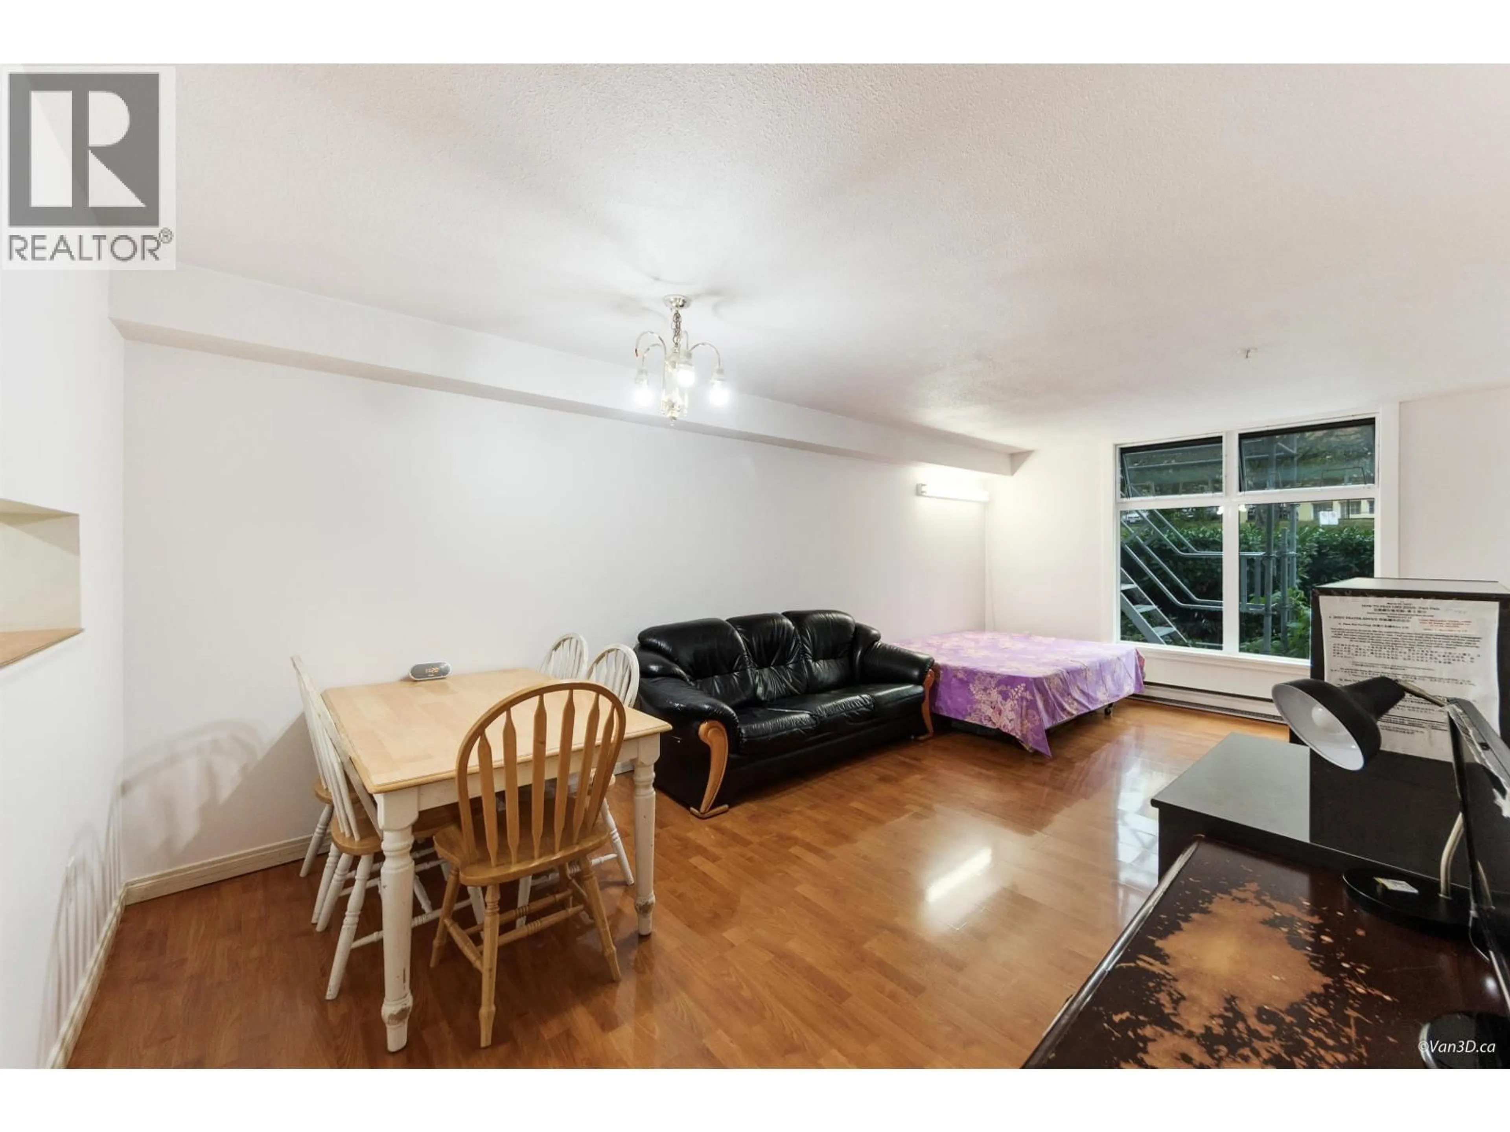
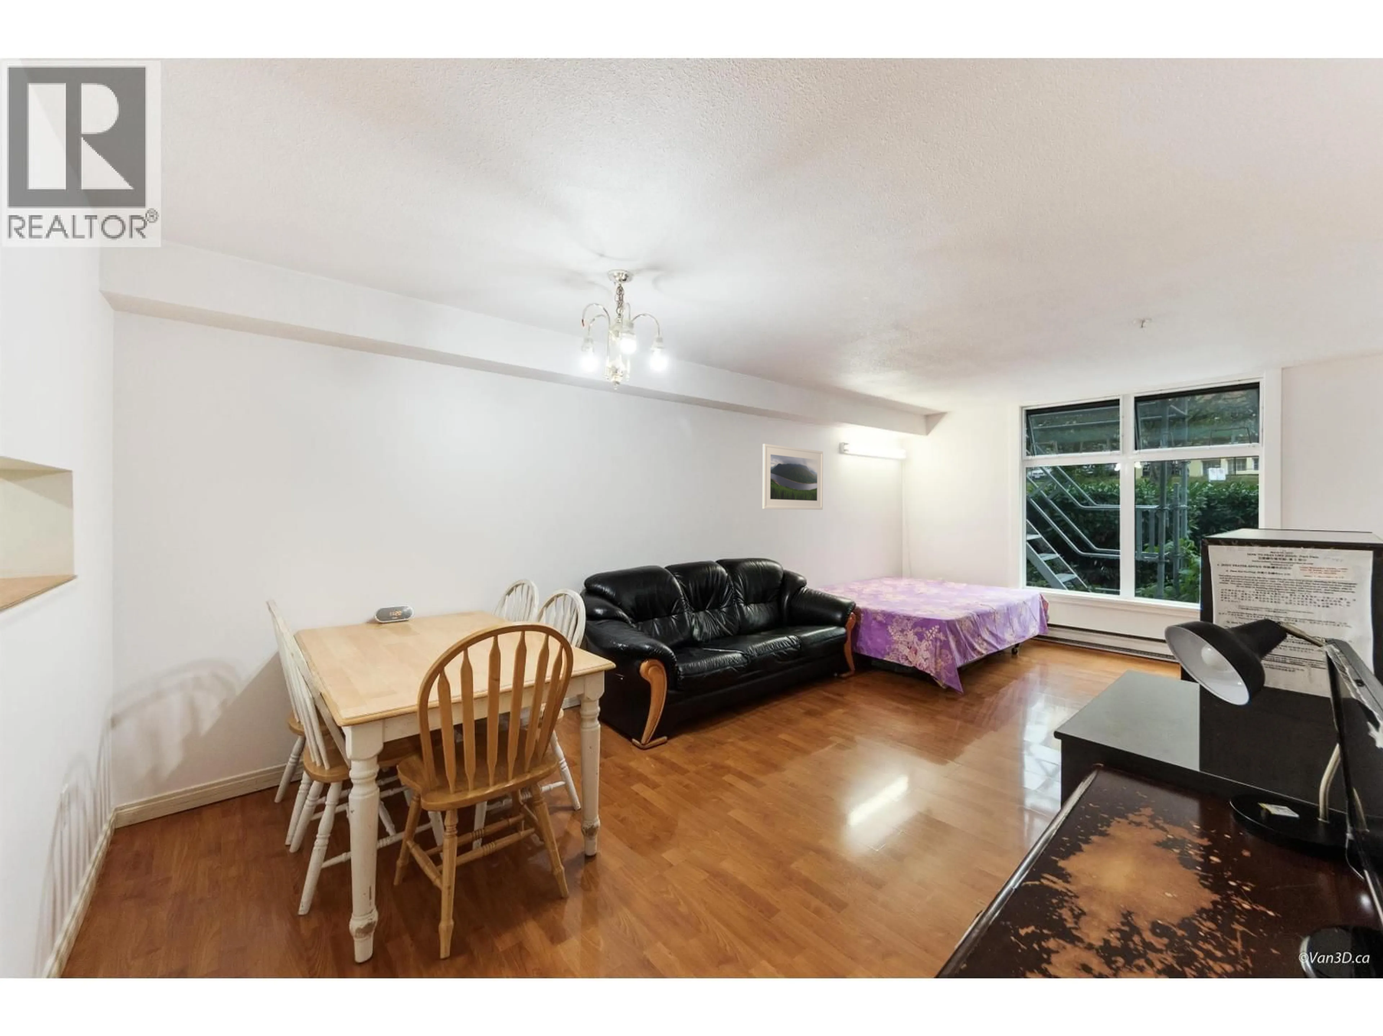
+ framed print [761,443,823,510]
